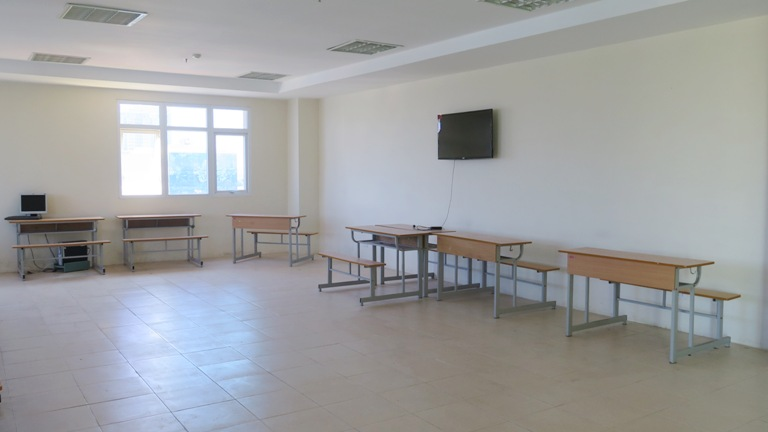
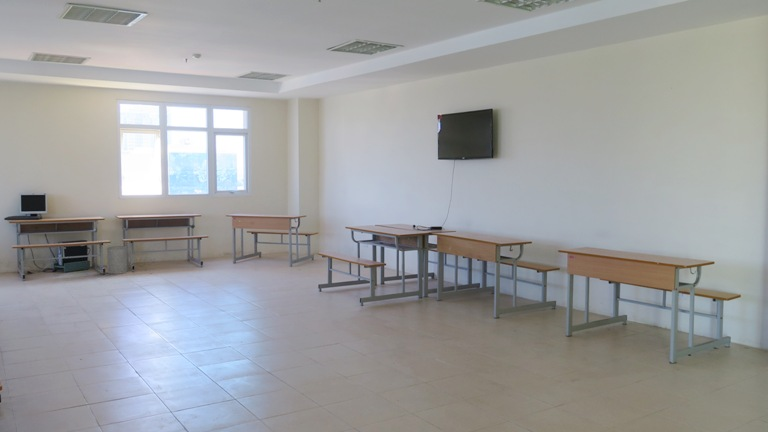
+ trash can [106,245,128,275]
